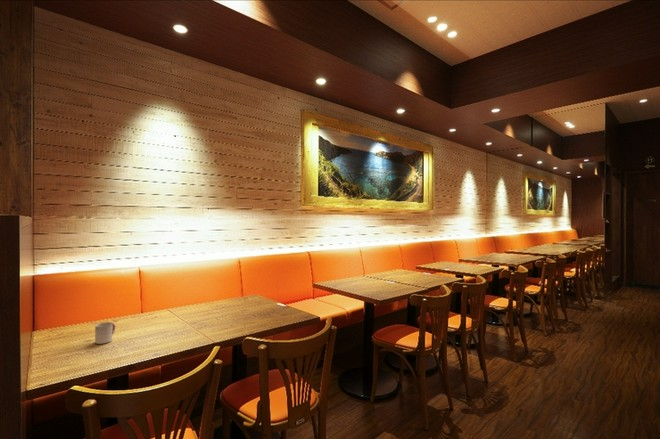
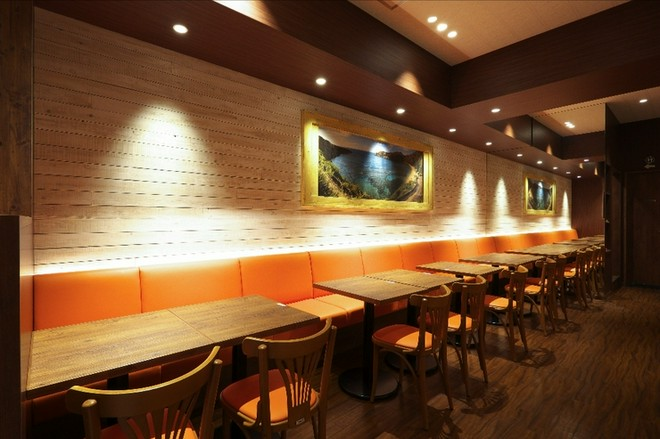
- cup [94,321,116,345]
